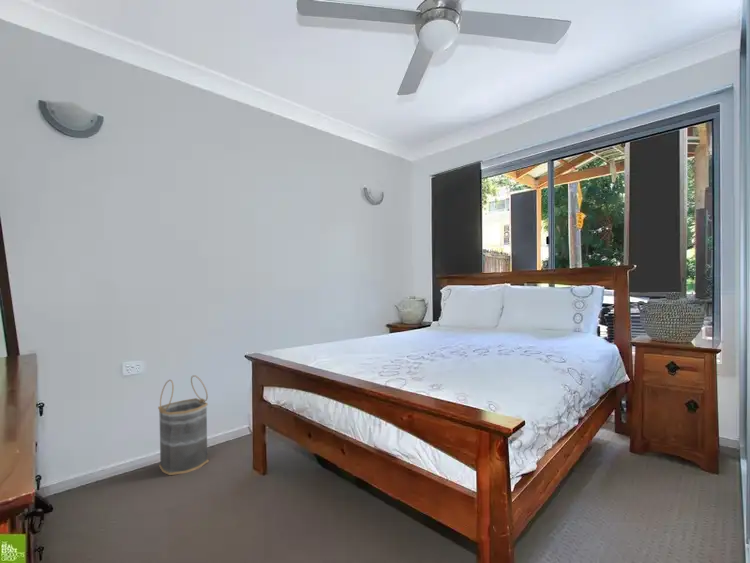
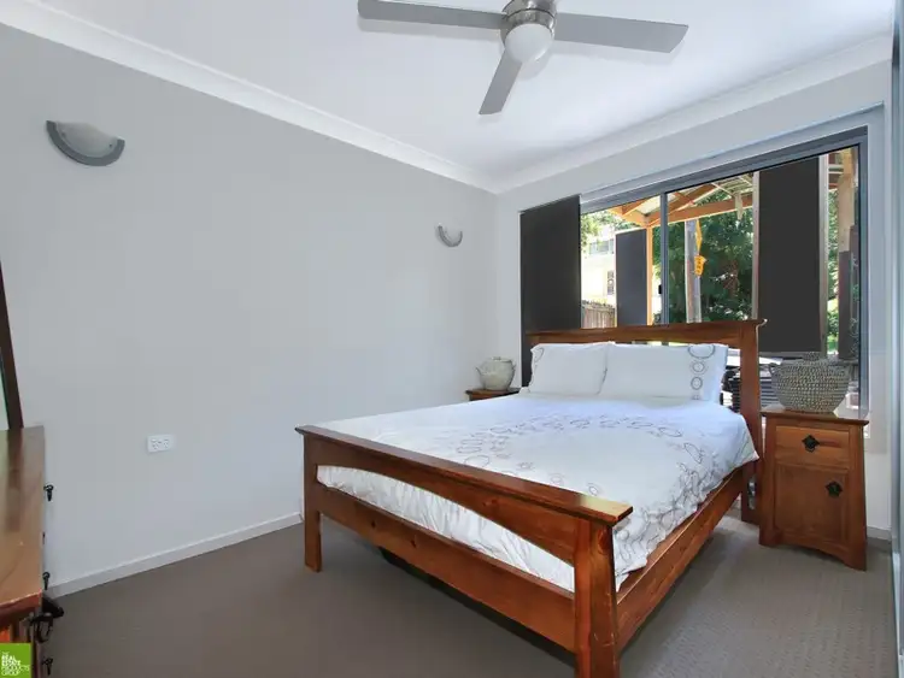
- basket [157,374,210,476]
